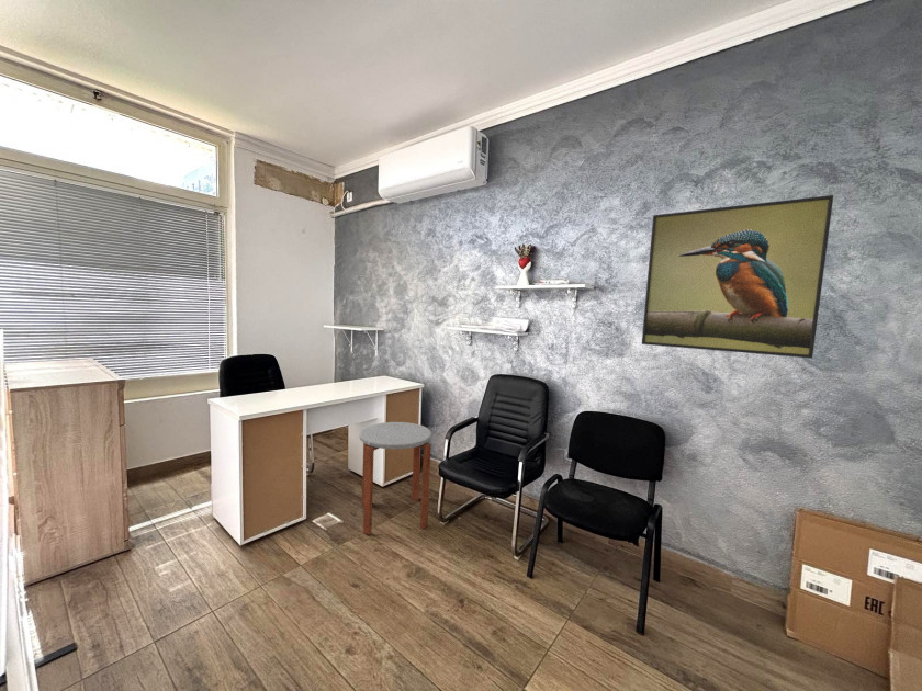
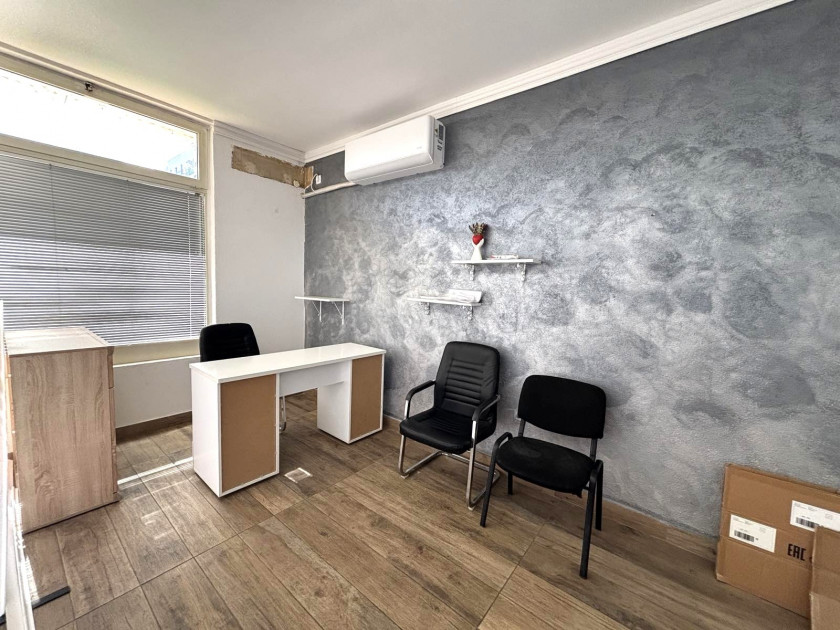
- side table [359,421,432,536]
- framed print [641,194,834,360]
